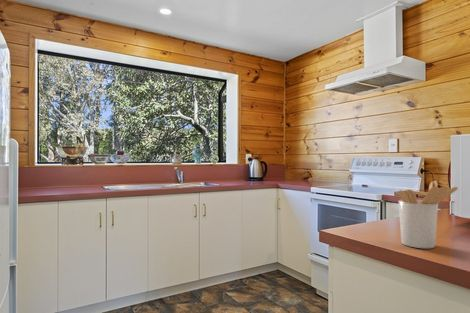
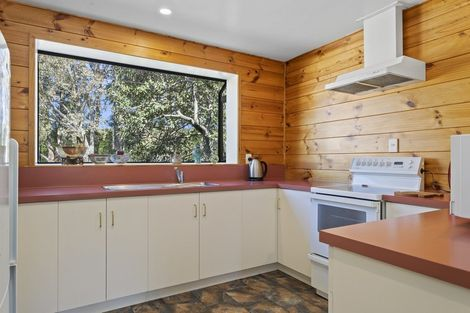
- utensil holder [398,180,459,249]
